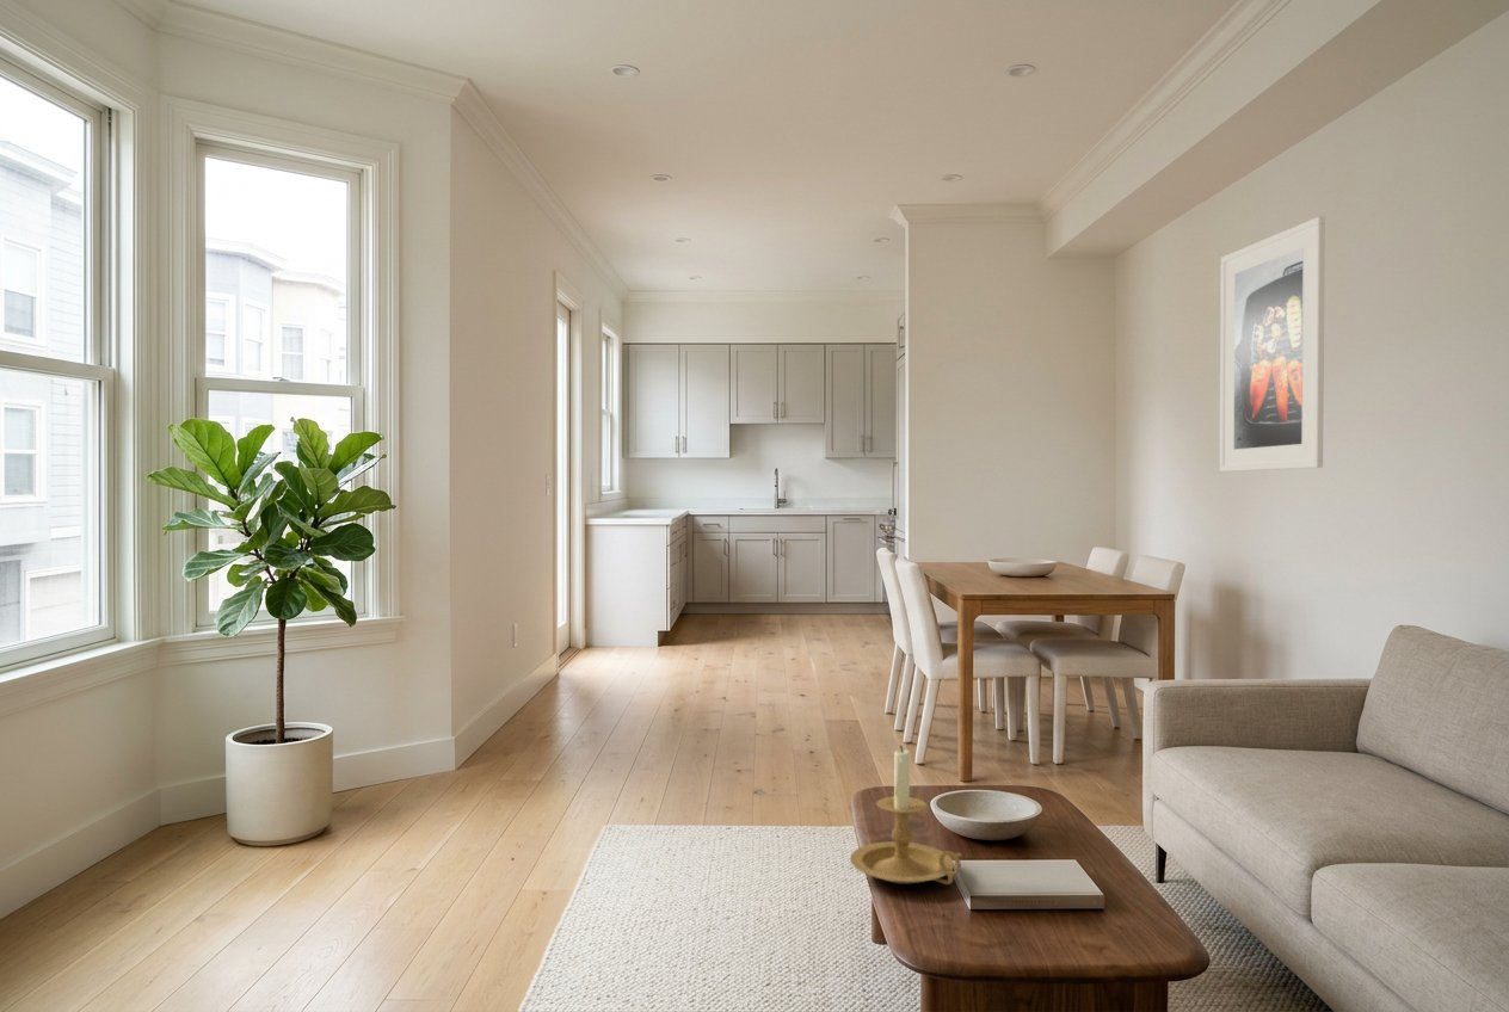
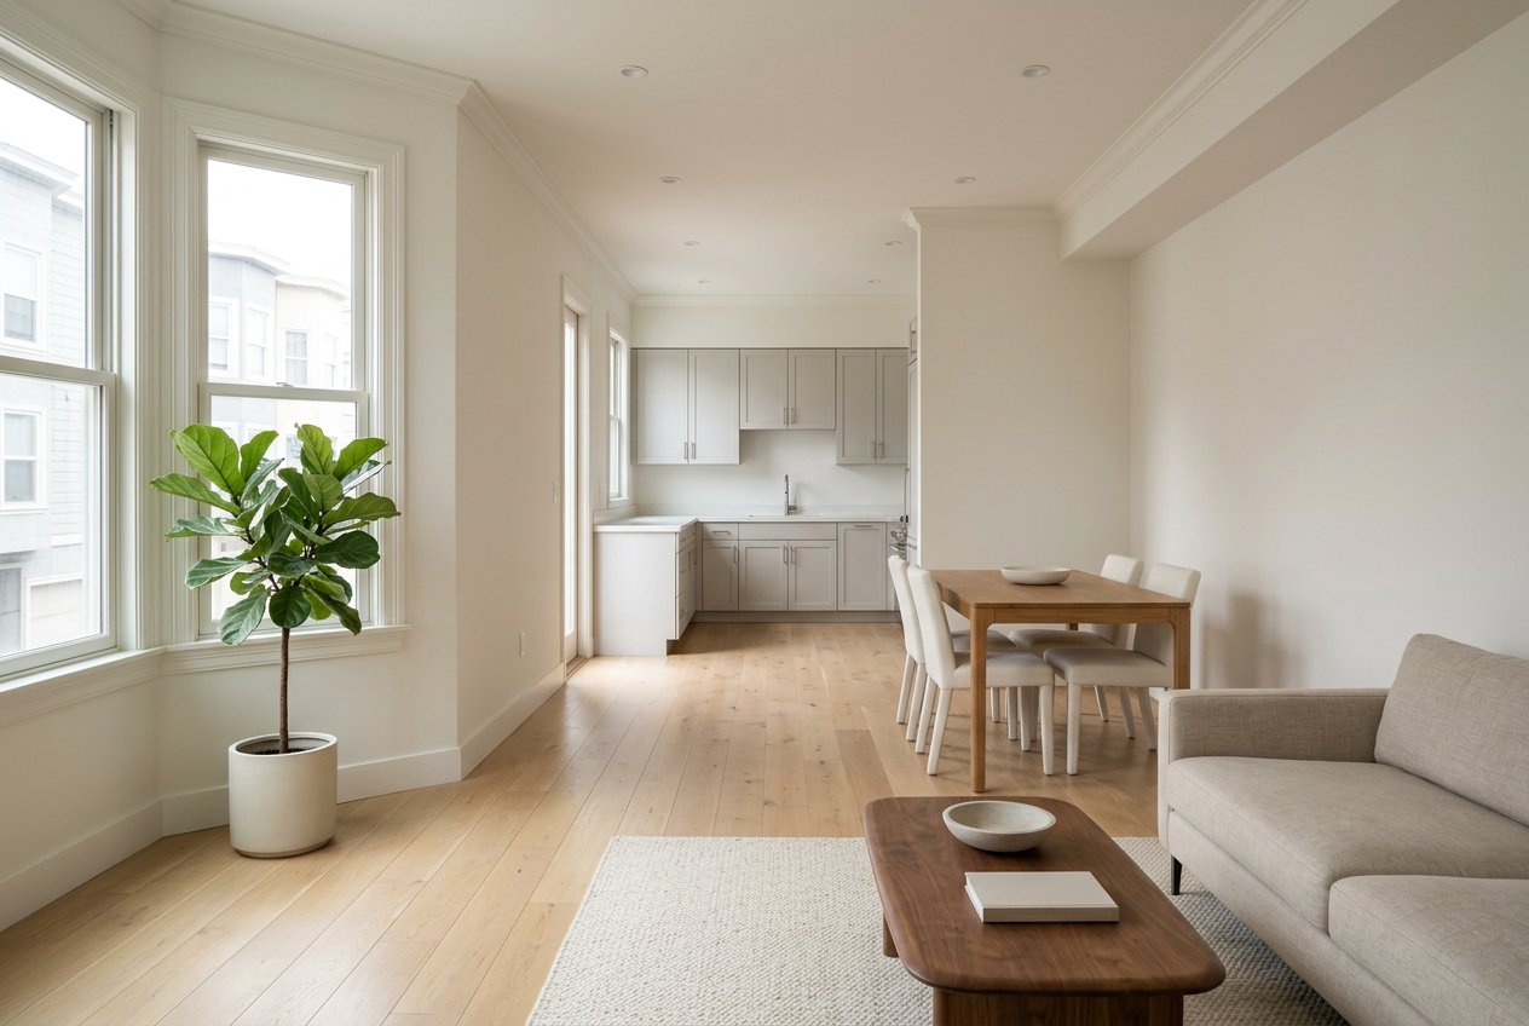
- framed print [1219,216,1326,473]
- candle holder [849,745,963,886]
